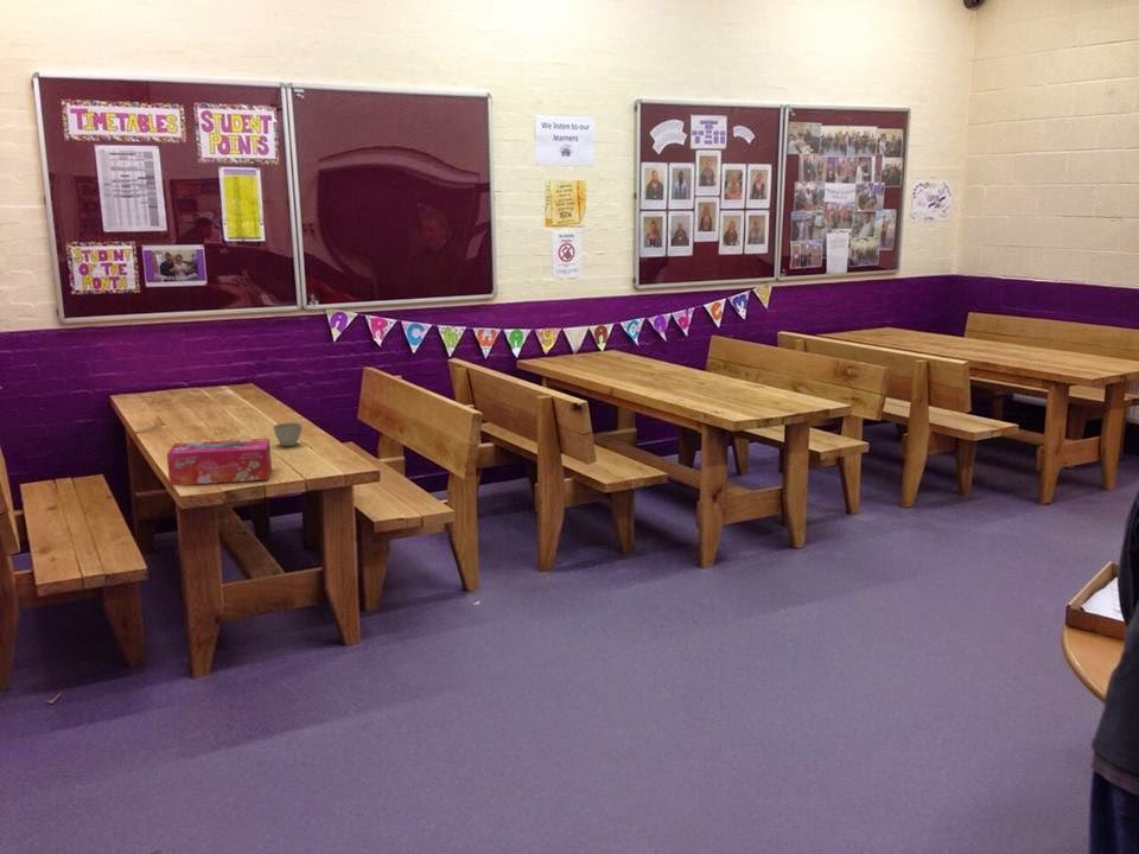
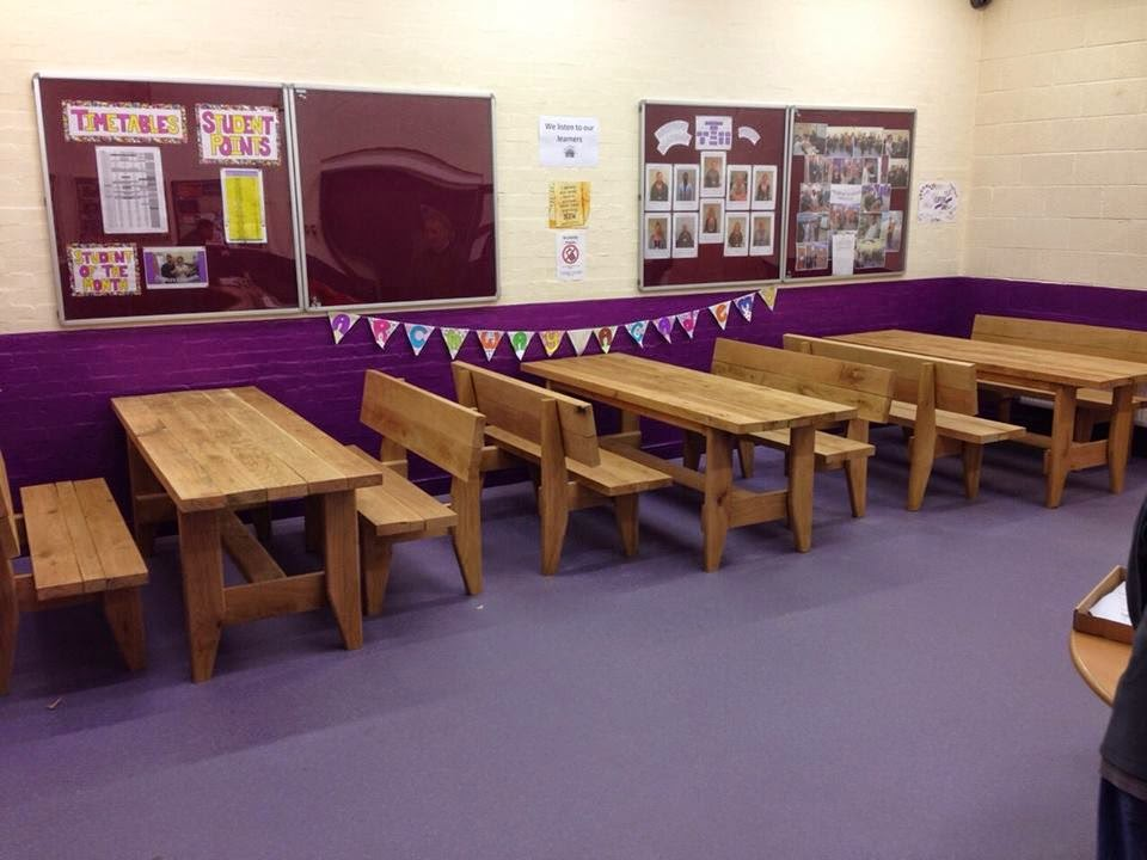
- tissue box [166,438,273,487]
- flower pot [272,421,303,447]
